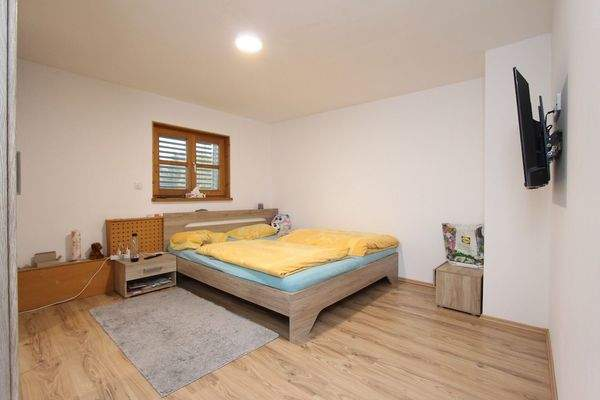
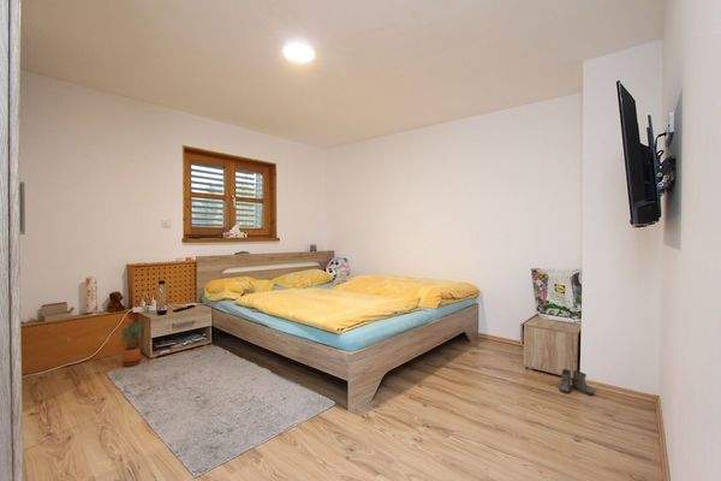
+ boots [556,368,595,397]
+ potted plant [120,321,145,367]
